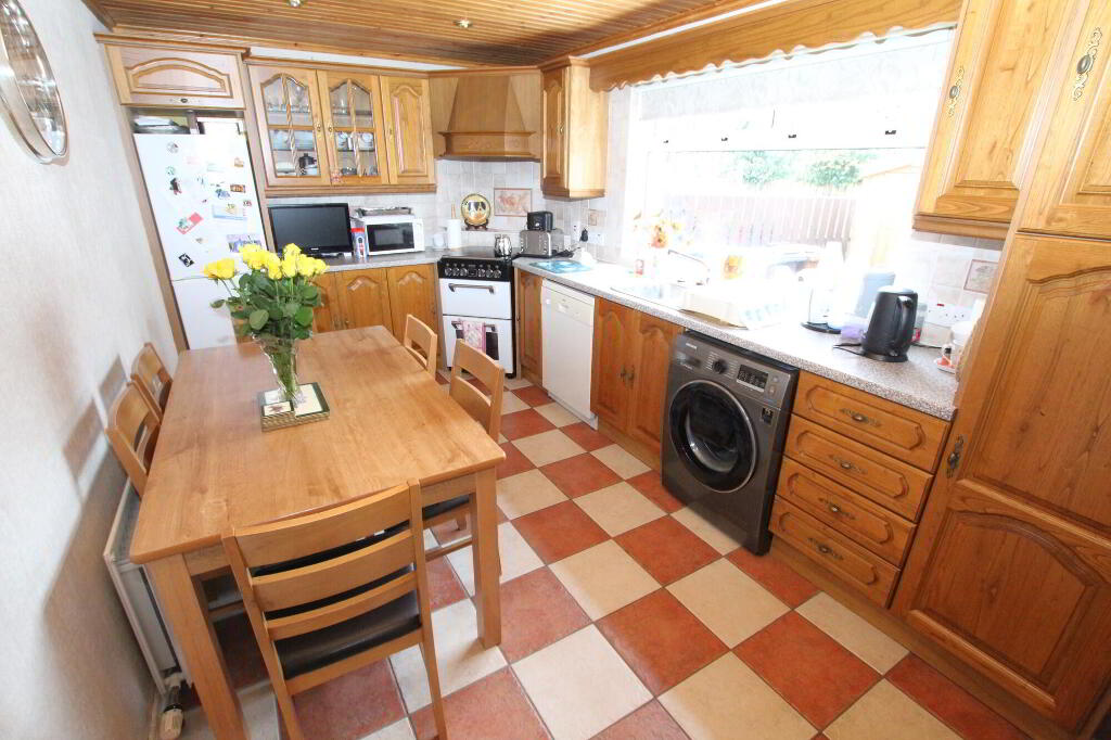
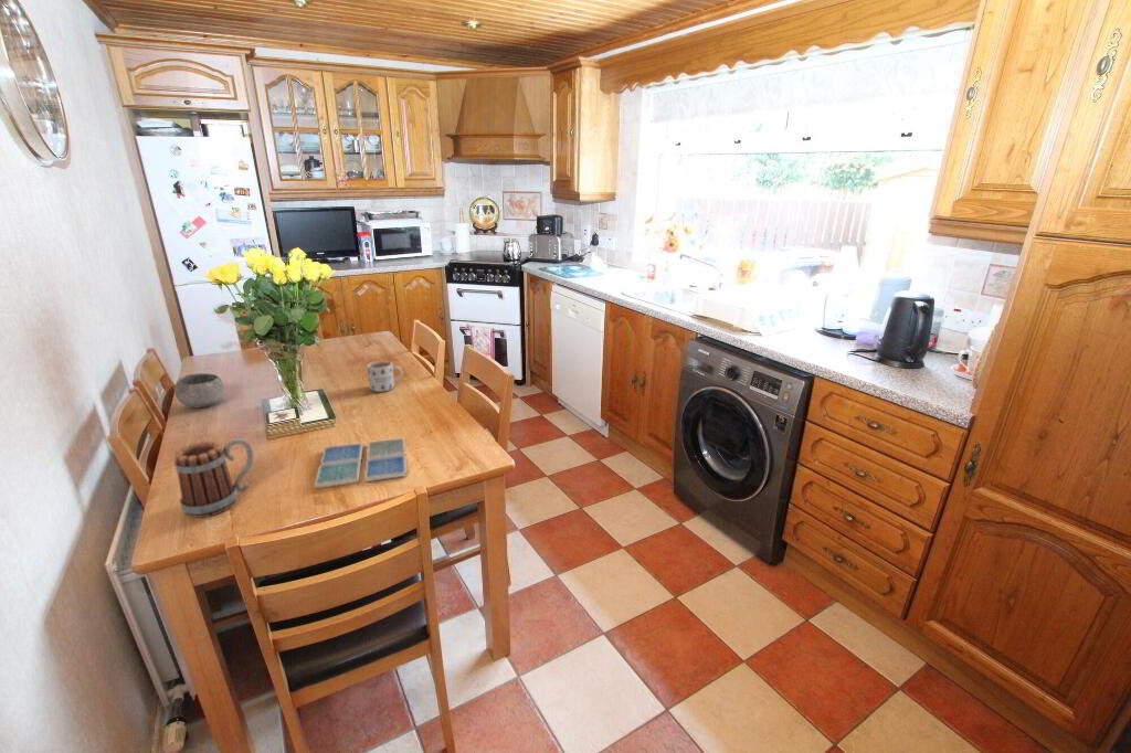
+ mug [366,360,404,393]
+ drink coaster [314,437,408,489]
+ mug [173,437,254,519]
+ bowl [173,372,225,409]
